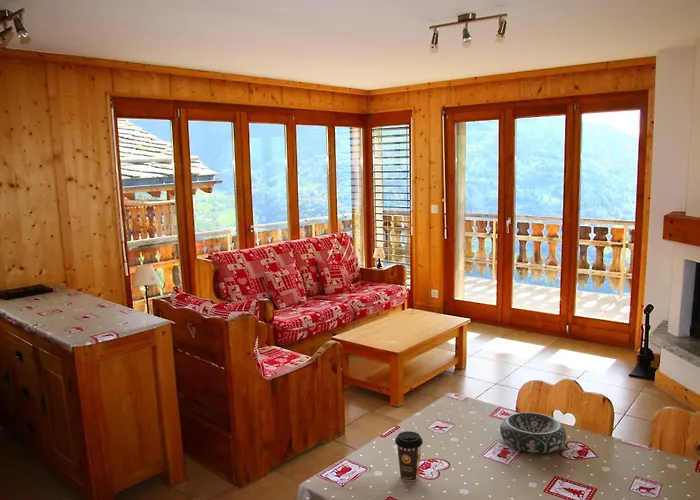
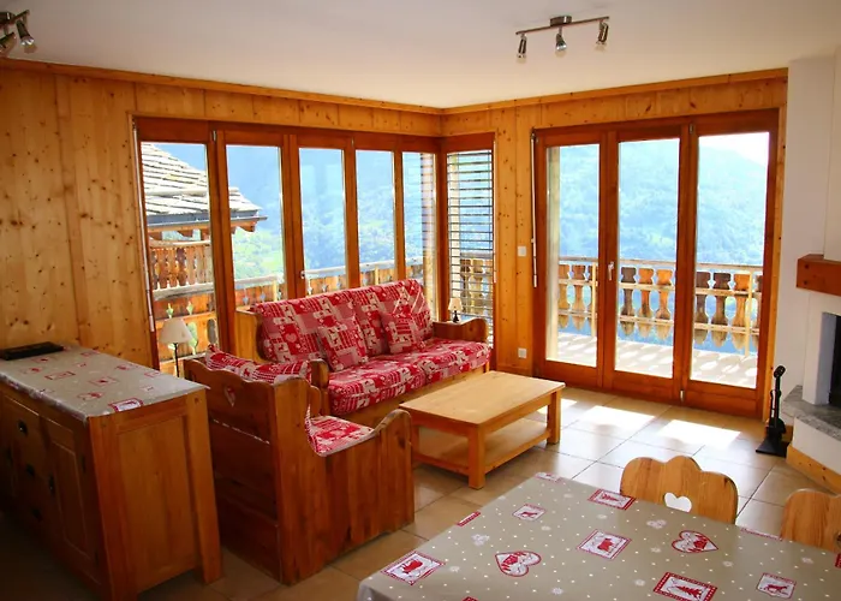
- decorative bowl [499,412,567,454]
- coffee cup [394,430,424,482]
